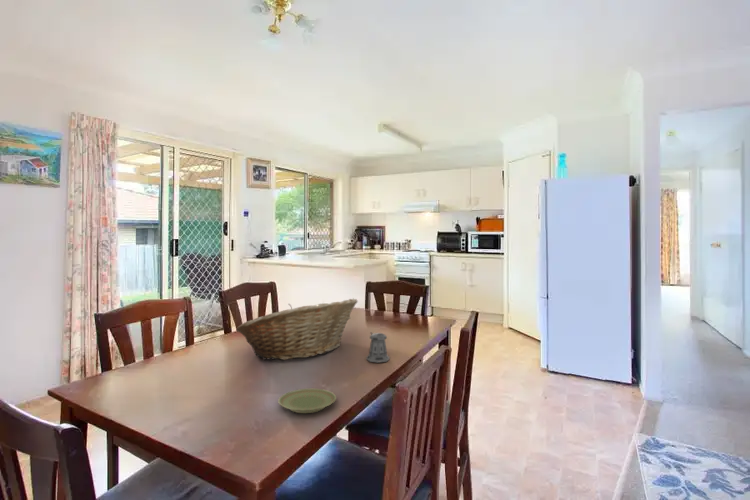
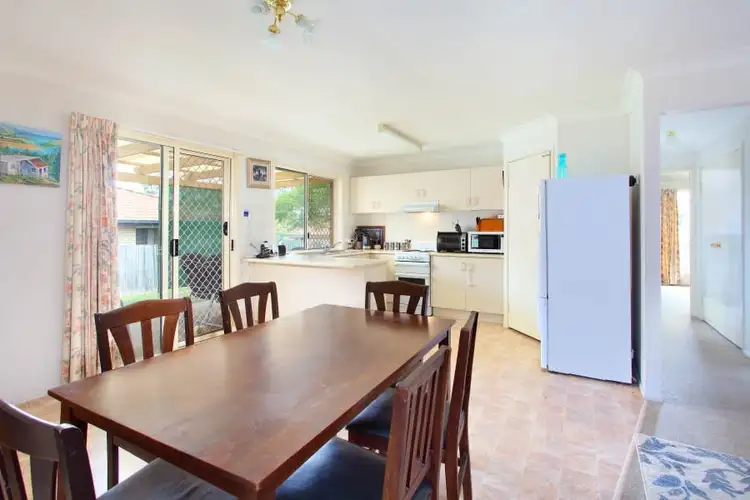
- plate [277,388,337,414]
- pepper shaker [365,332,391,364]
- fruit basket [235,297,359,361]
